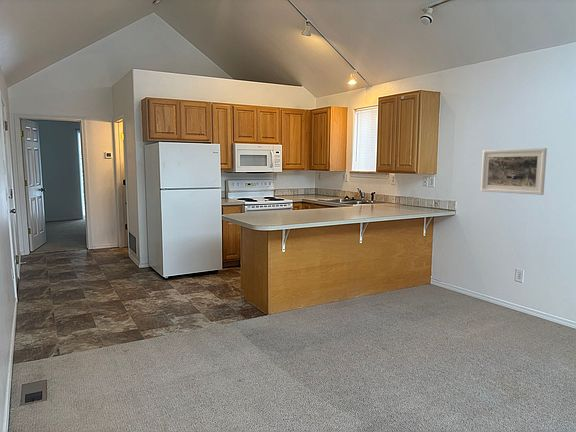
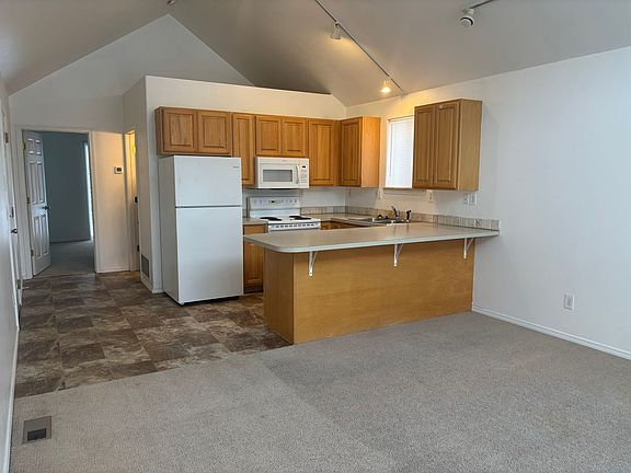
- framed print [480,147,548,196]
